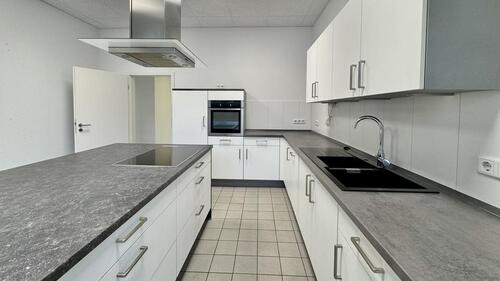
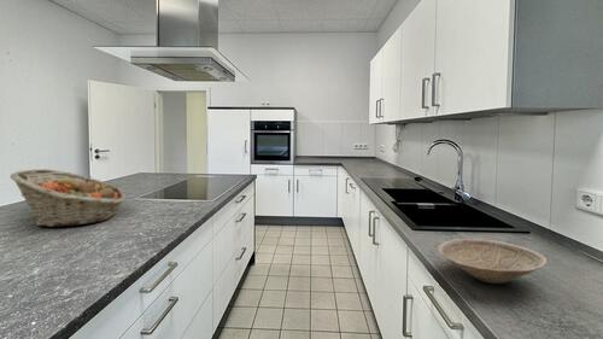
+ fruit basket [8,168,127,228]
+ bowl [437,238,549,285]
